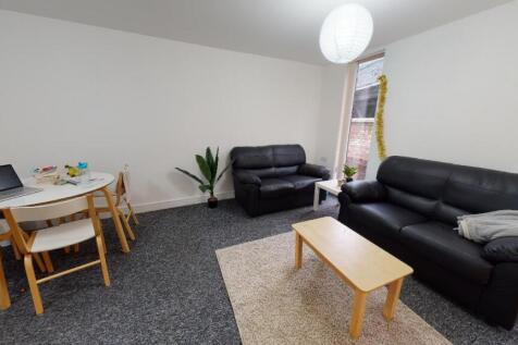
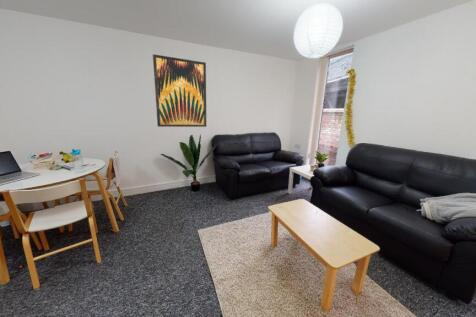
+ wall art [152,53,207,128]
